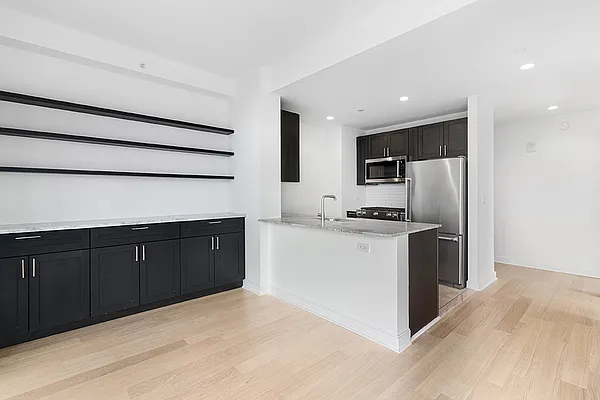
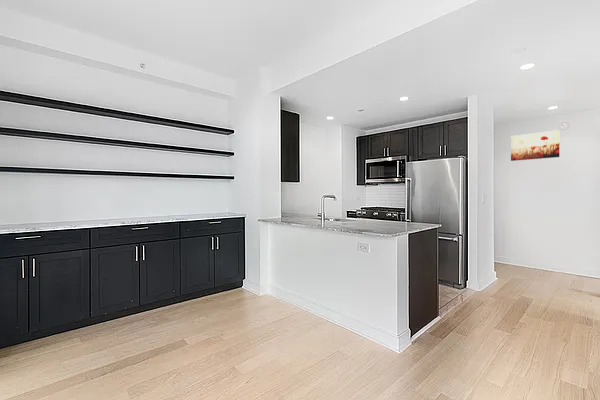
+ wall art [510,129,560,162]
